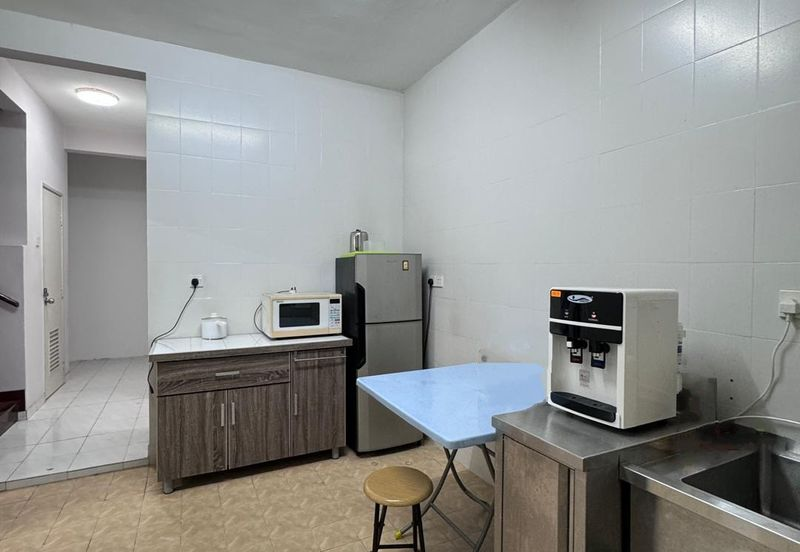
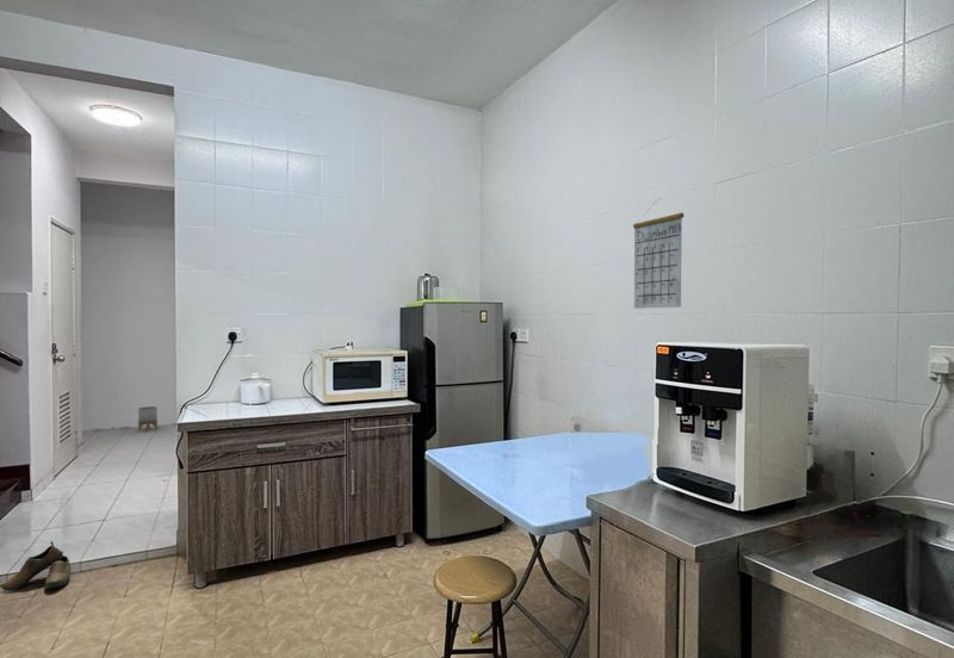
+ shoe [1,540,72,591]
+ calendar [632,197,684,310]
+ planter [137,405,159,433]
